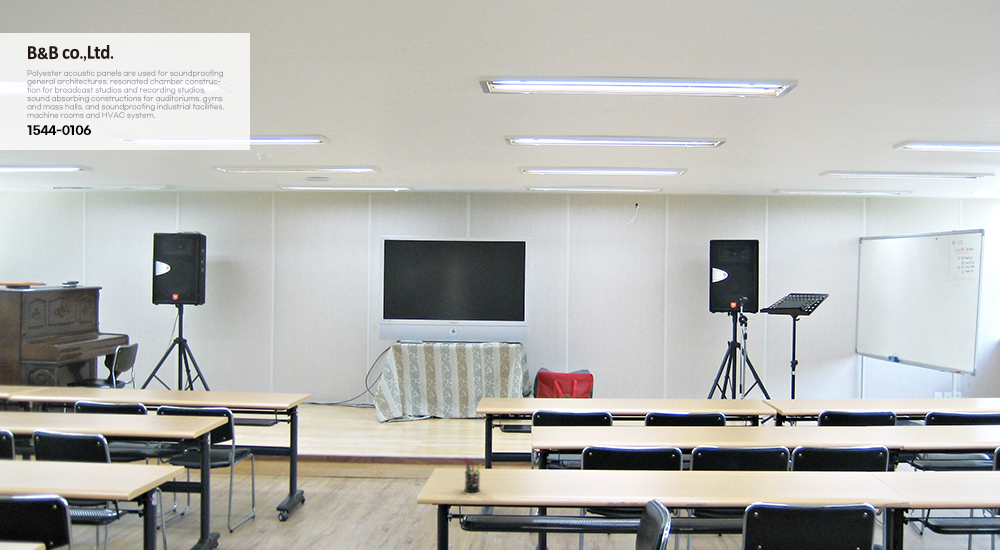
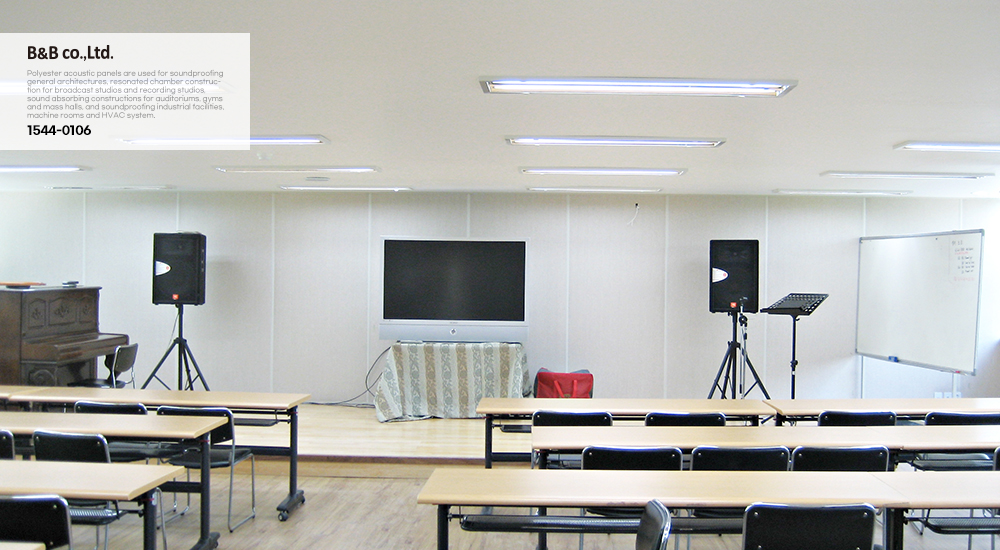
- pen holder [464,457,482,494]
